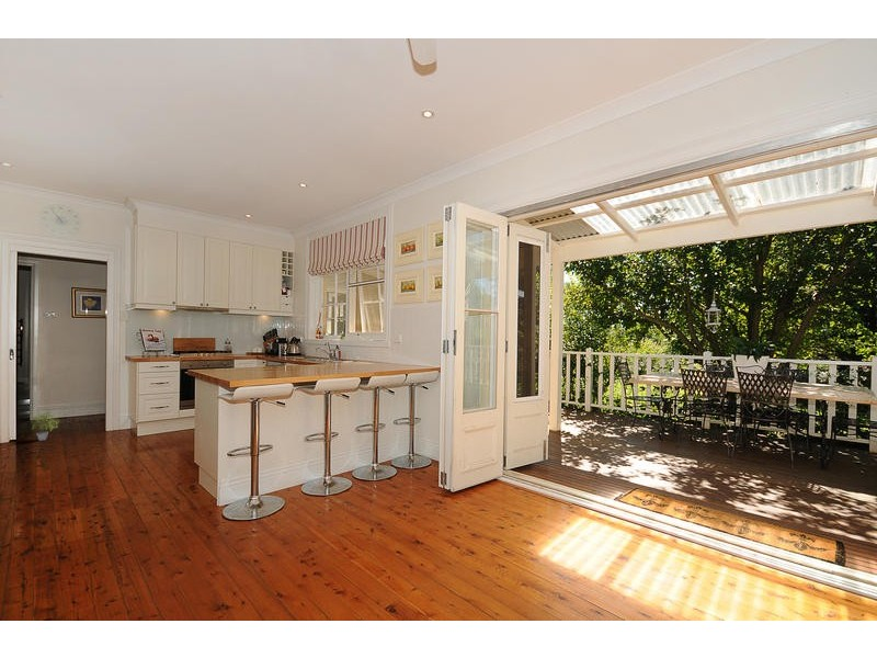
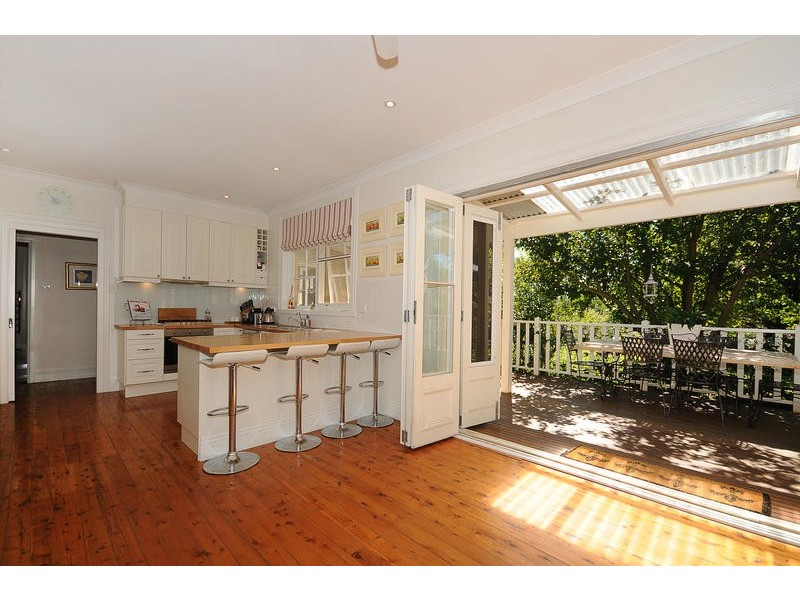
- potted plant [30,408,61,442]
